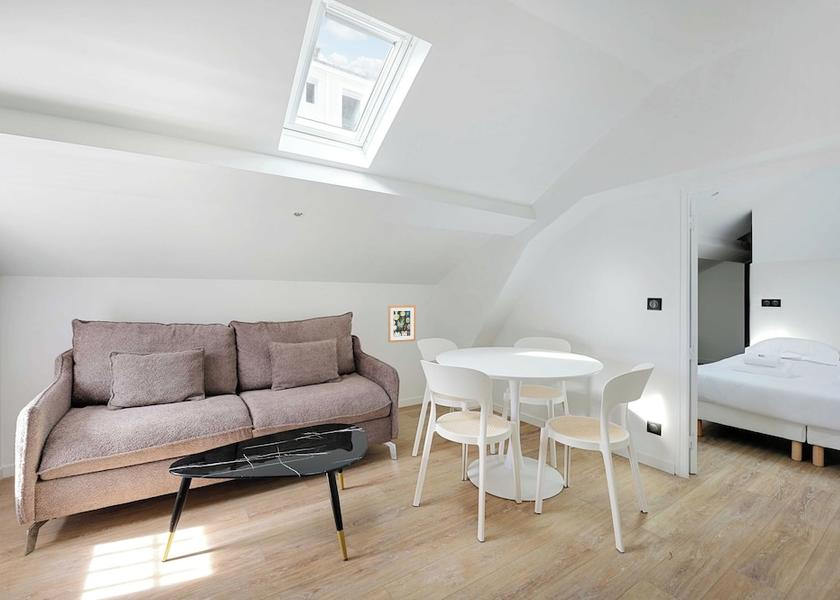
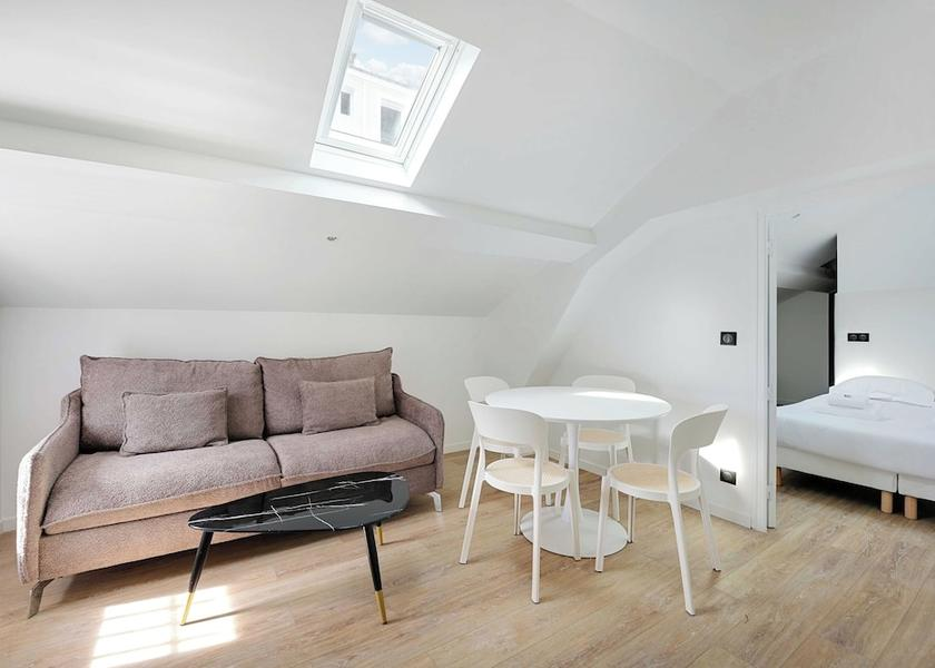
- wall art [388,304,416,343]
